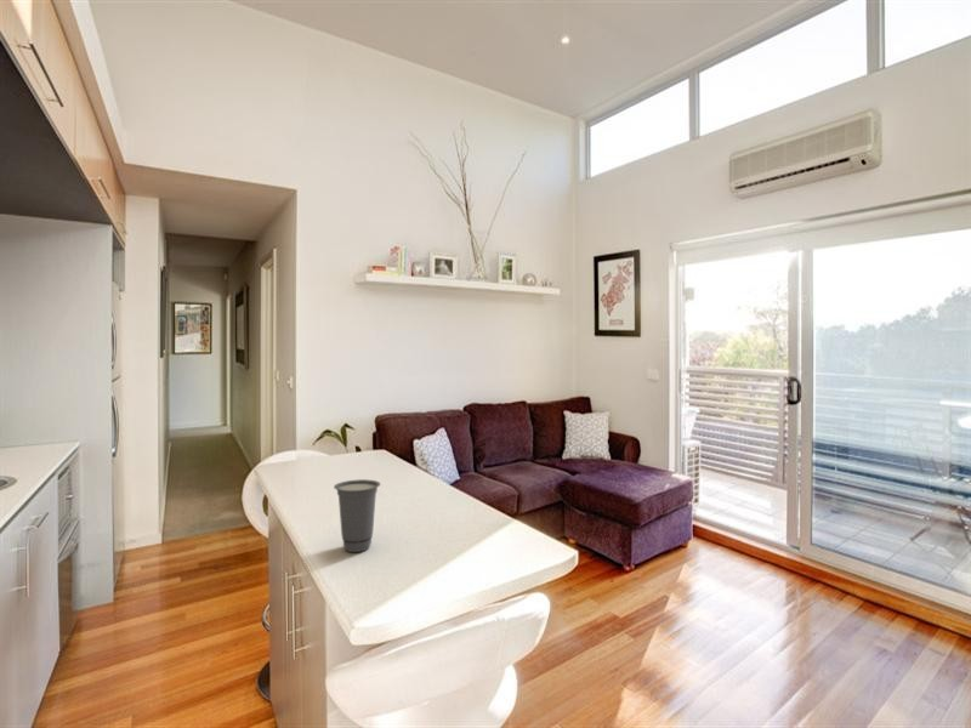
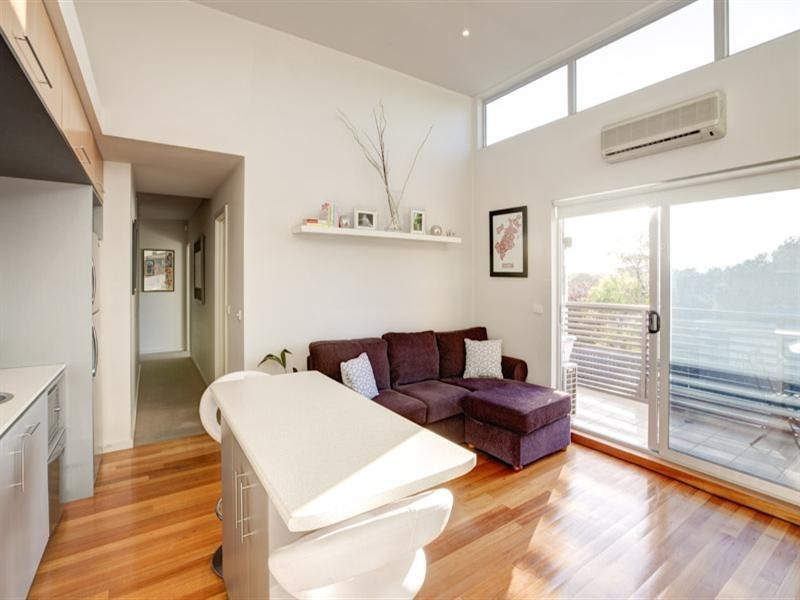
- cup [333,478,381,553]
